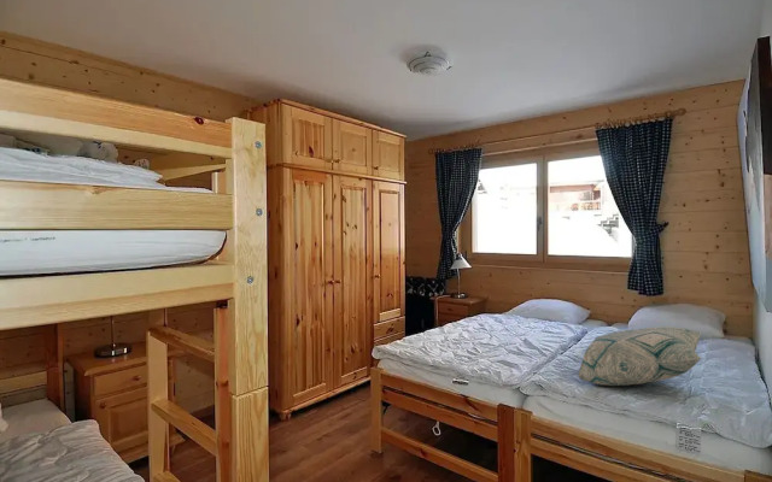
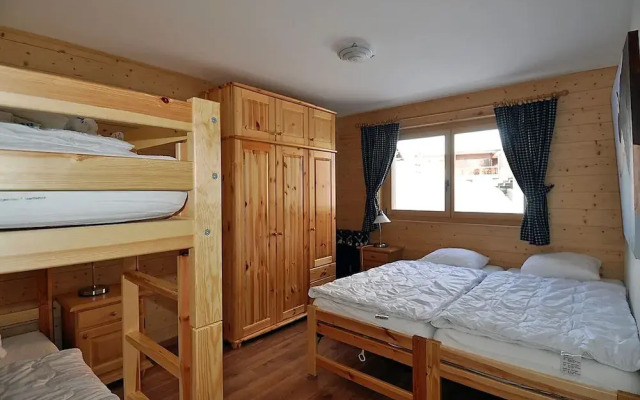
- decorative pillow [577,325,703,387]
